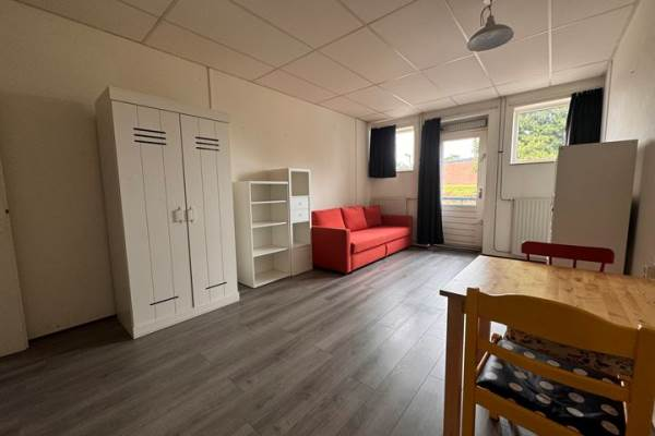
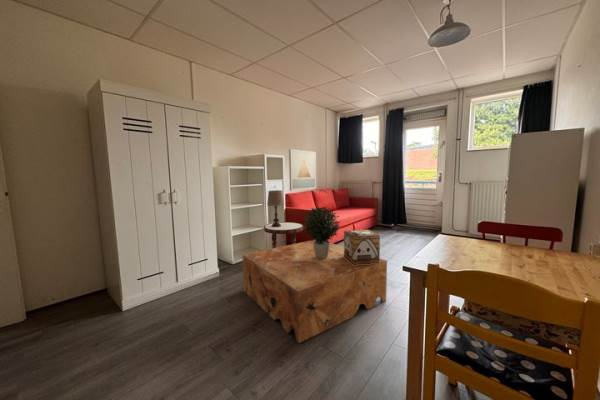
+ table lamp [266,189,285,227]
+ coffee table [241,239,388,344]
+ side table [263,221,304,249]
+ decorative box [343,229,381,265]
+ potted plant [303,206,341,260]
+ wall art [288,148,317,192]
